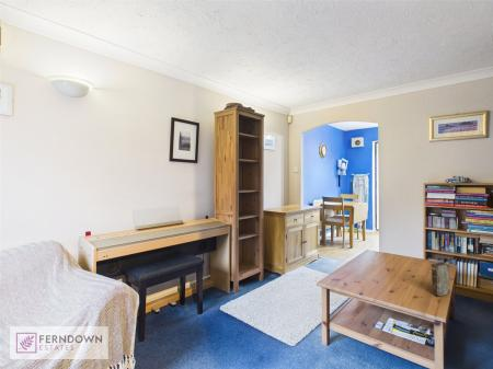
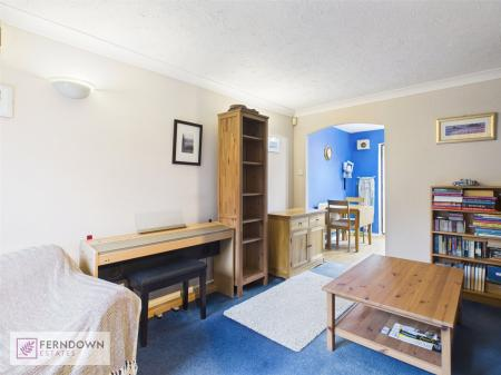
- book [431,262,451,297]
